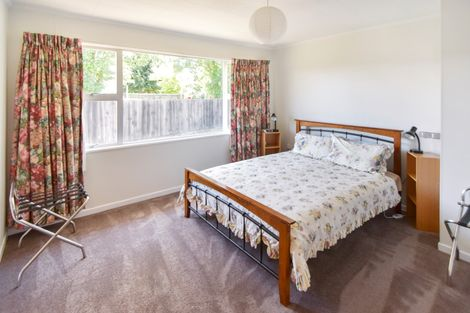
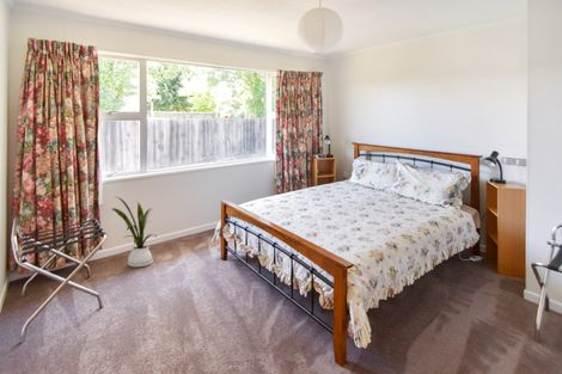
+ house plant [110,196,158,268]
